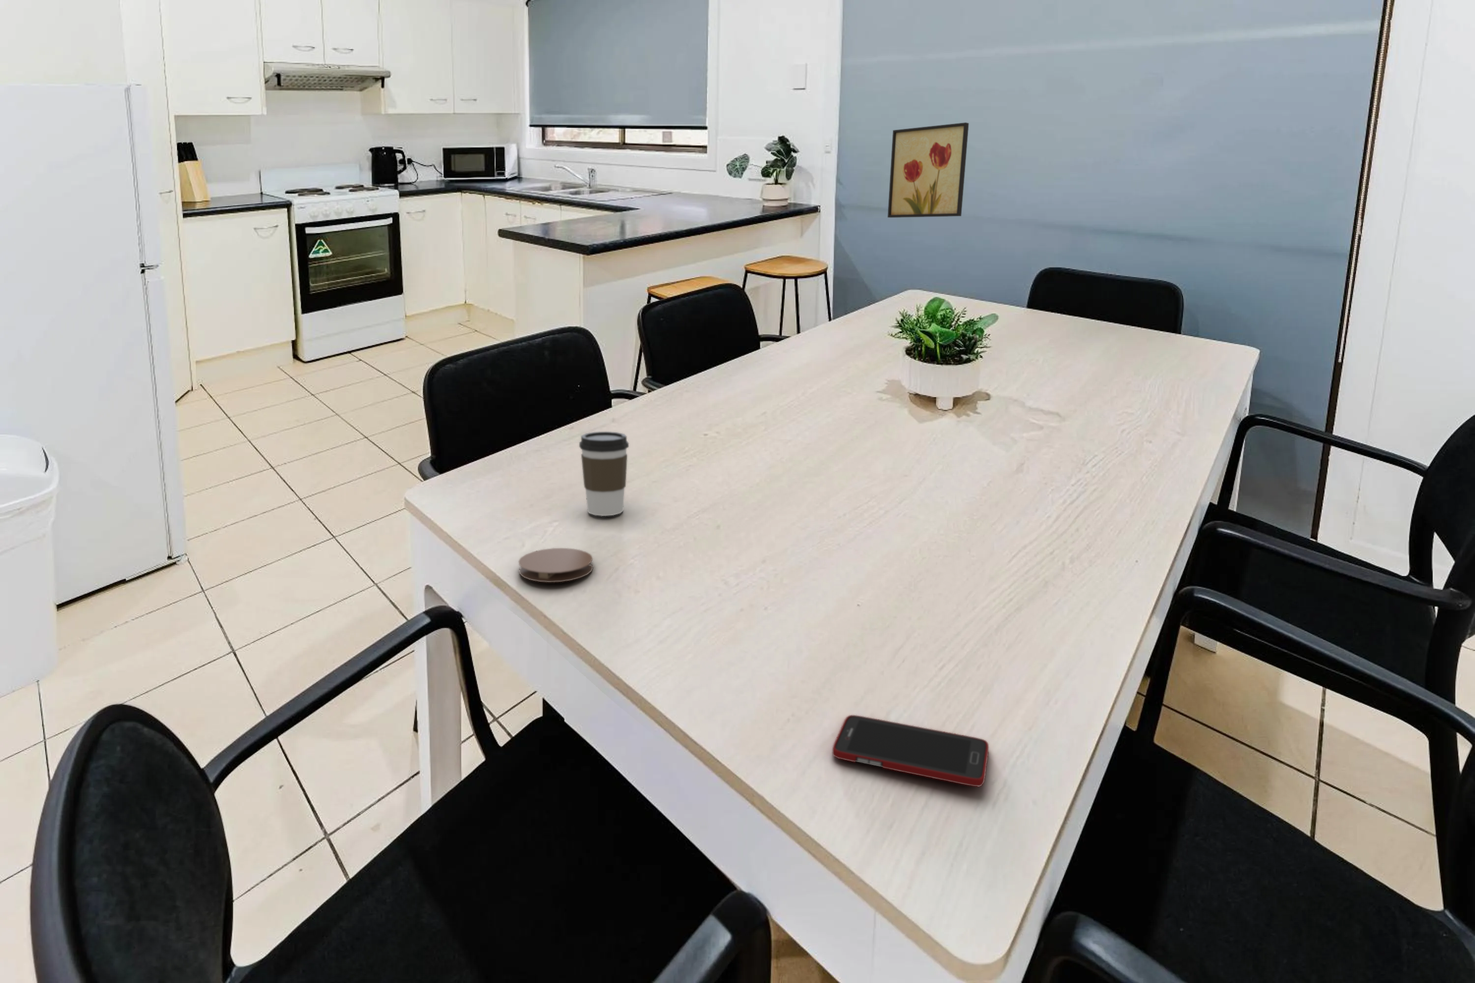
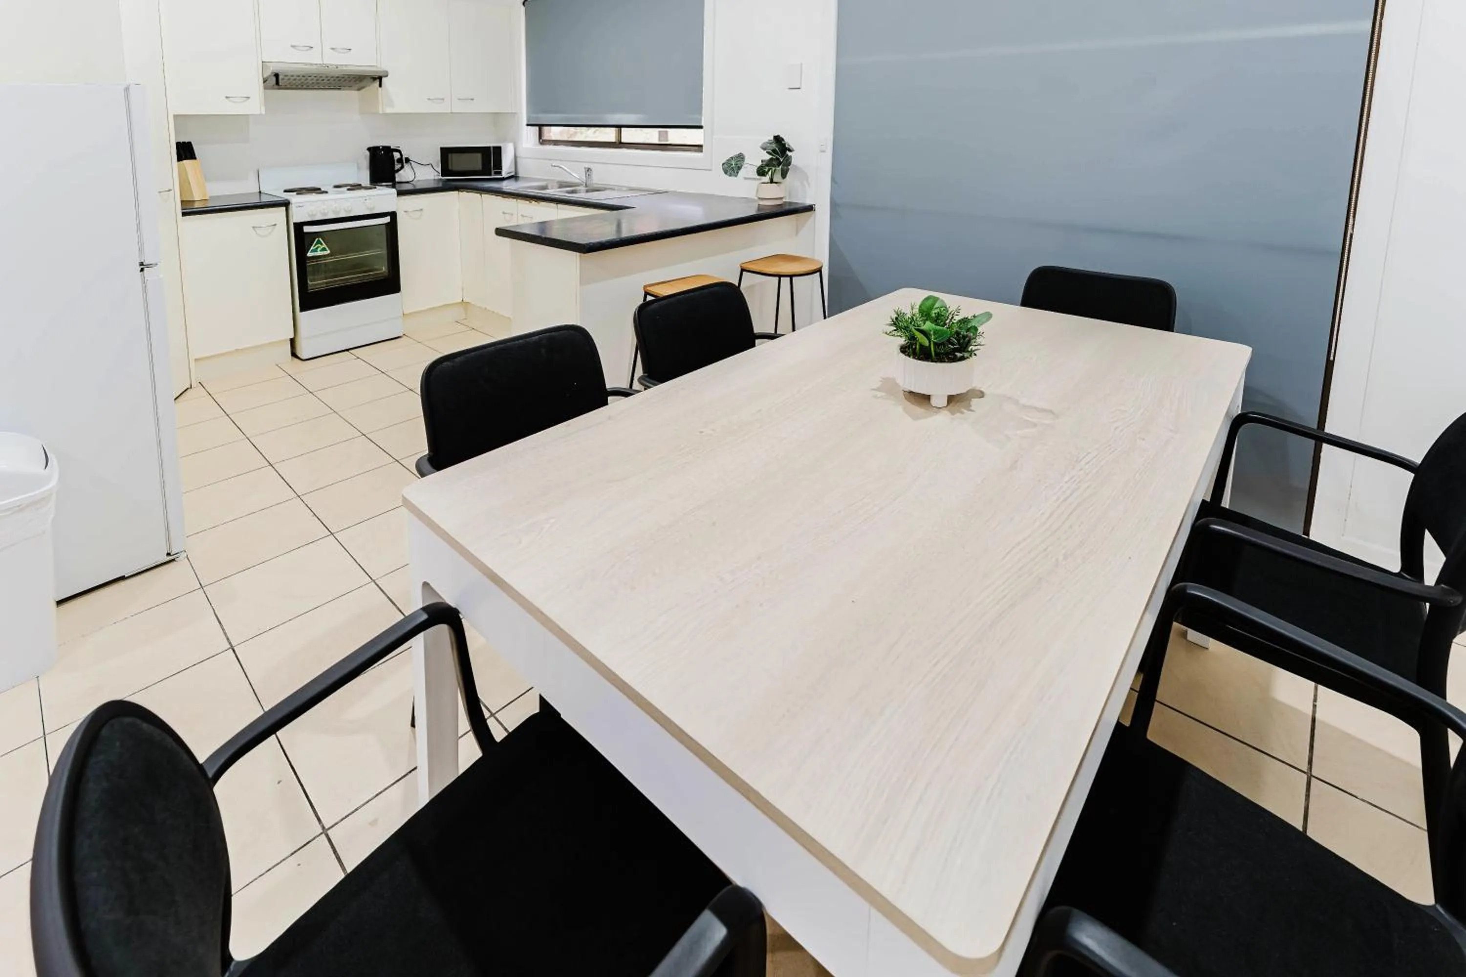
- coaster [518,547,594,583]
- coffee cup [578,431,629,517]
- cell phone [832,714,989,788]
- wall art [887,122,969,218]
